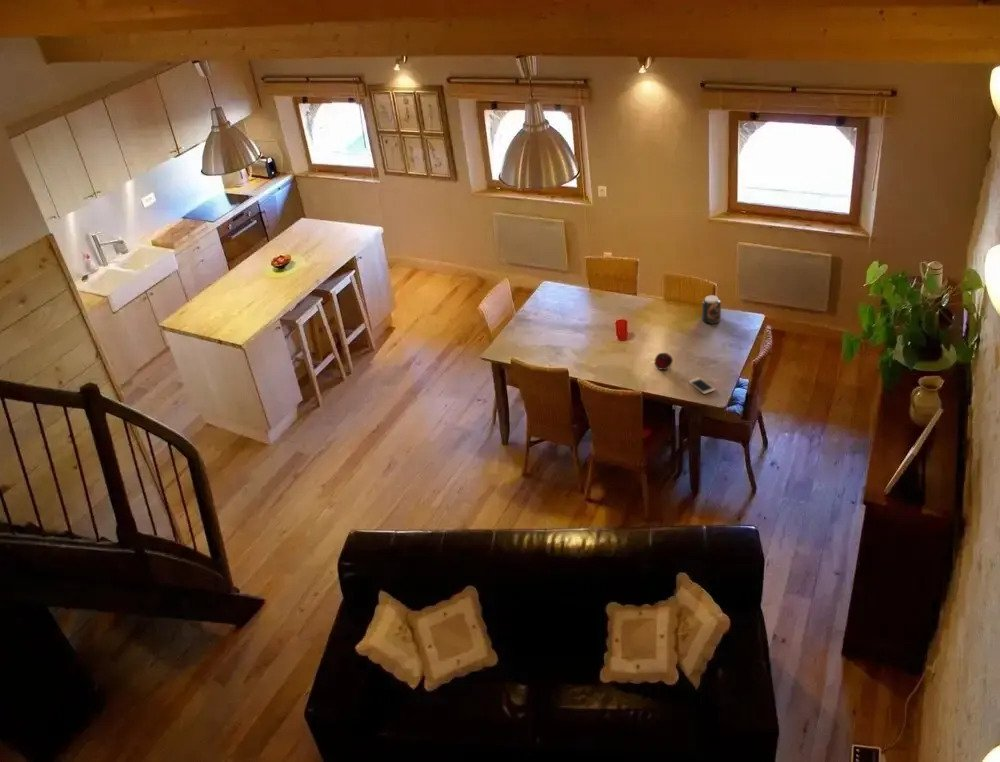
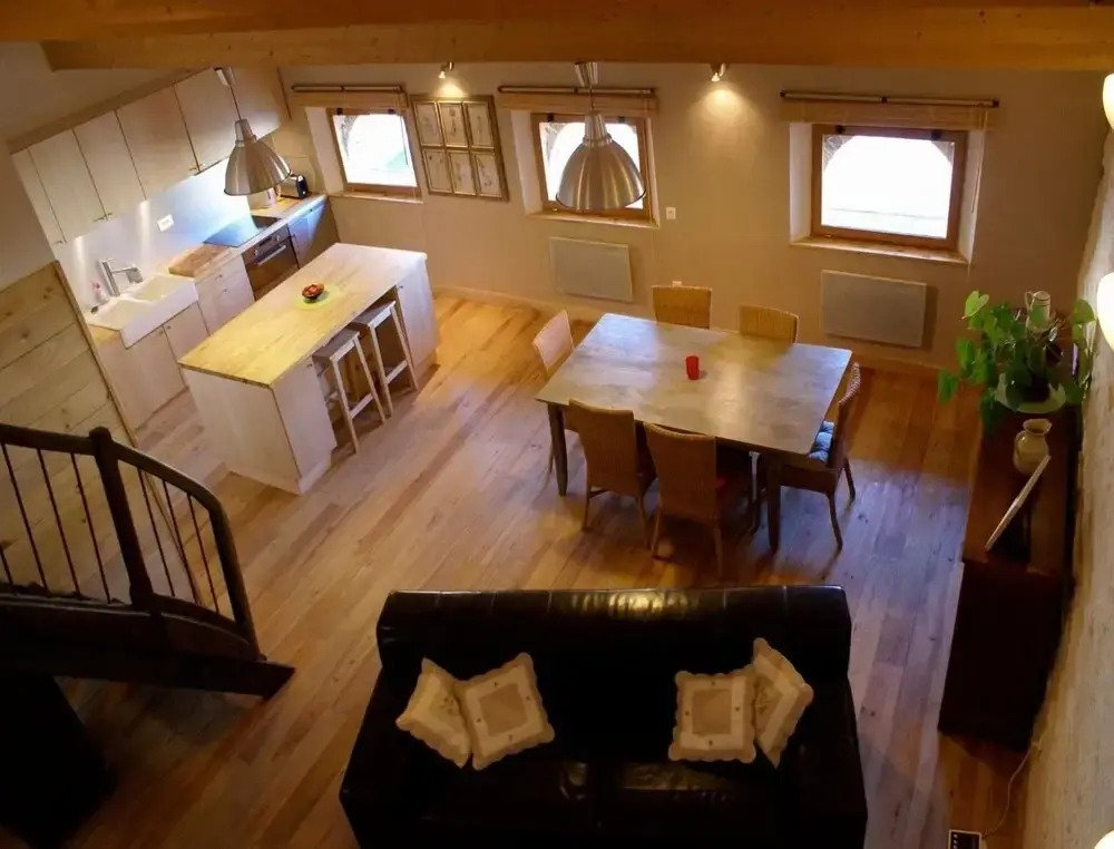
- cell phone [687,376,716,395]
- jar [701,294,722,325]
- fruit [654,352,674,371]
